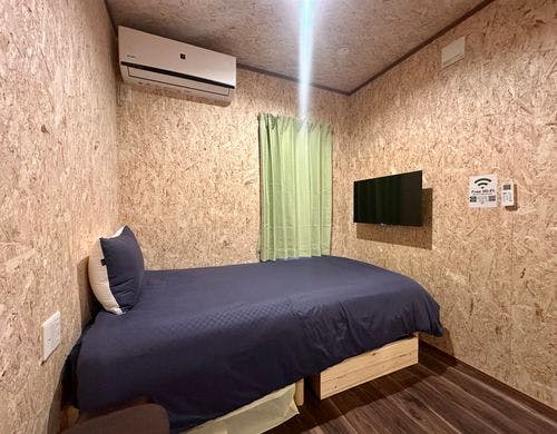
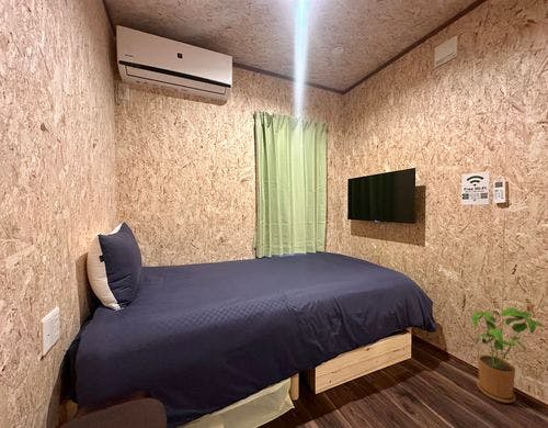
+ house plant [470,306,548,404]
